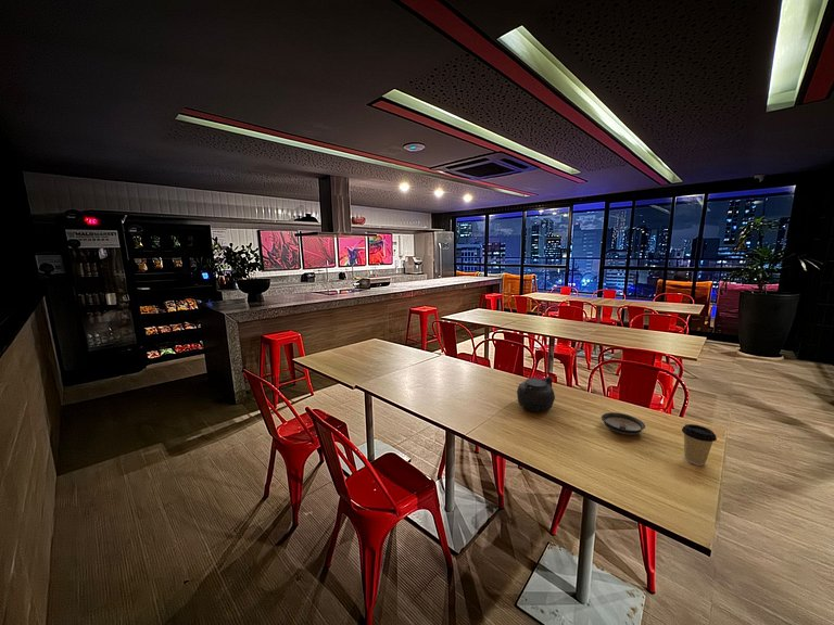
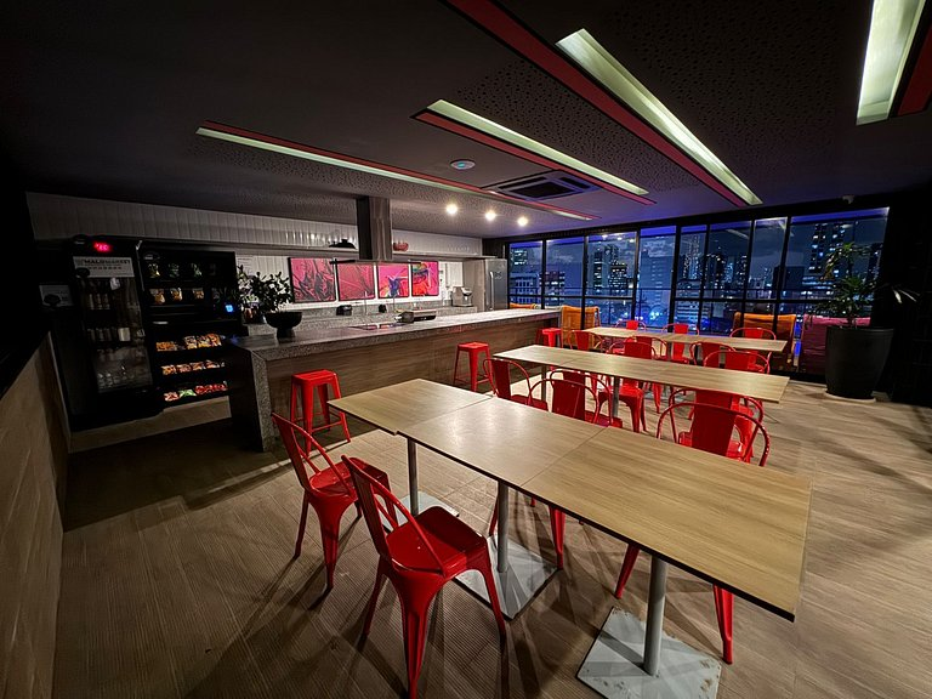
- coffee cup [681,423,718,467]
- teapot [516,375,556,413]
- saucer [601,411,646,435]
